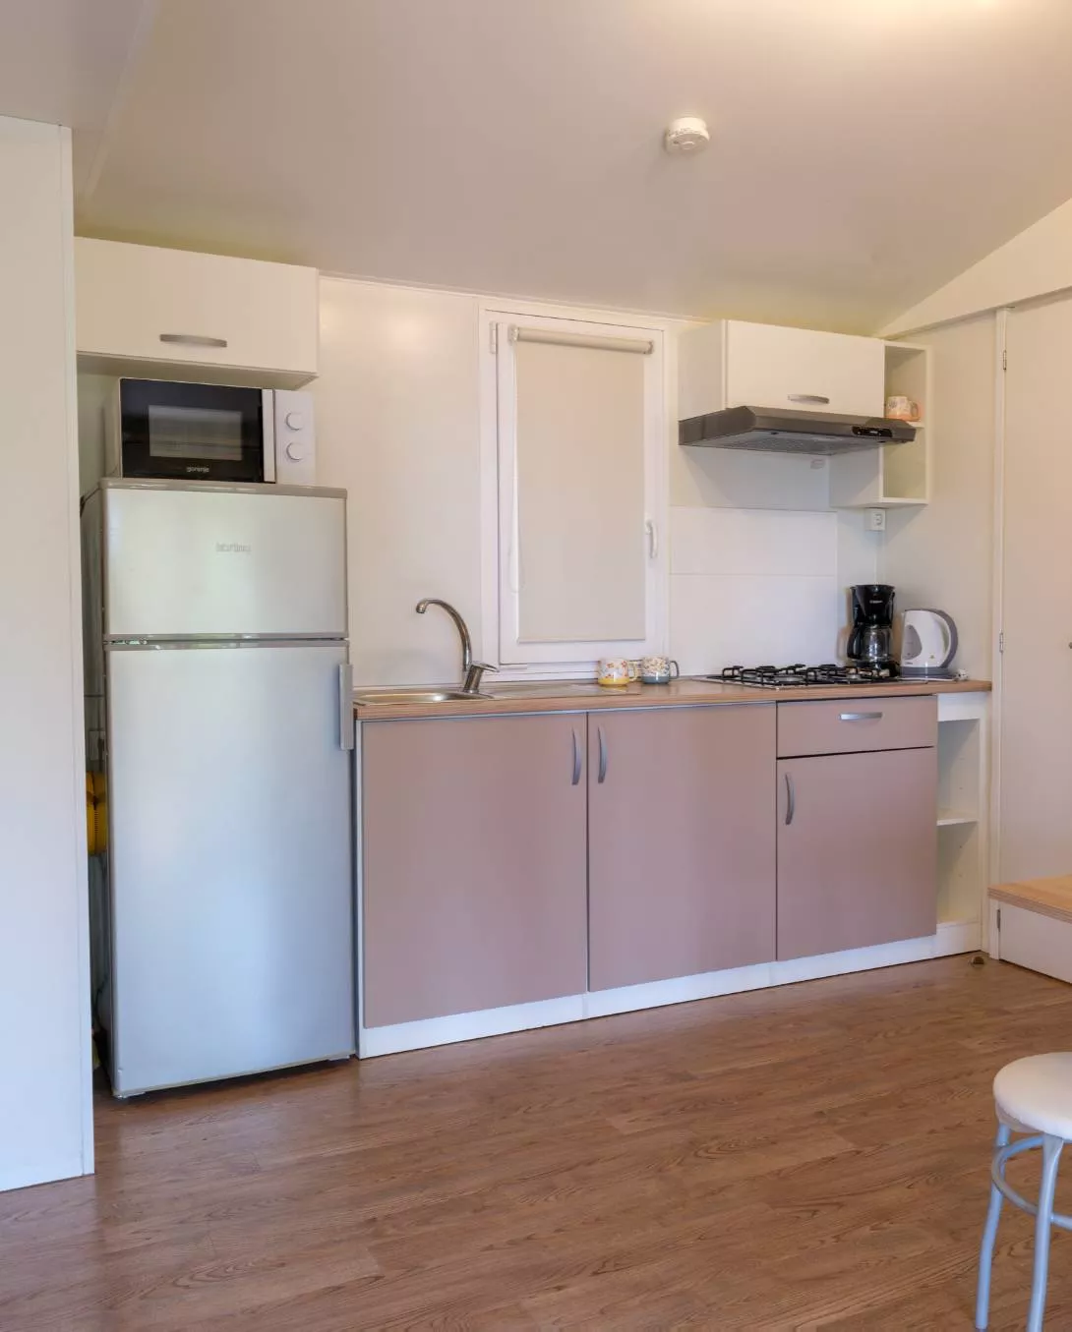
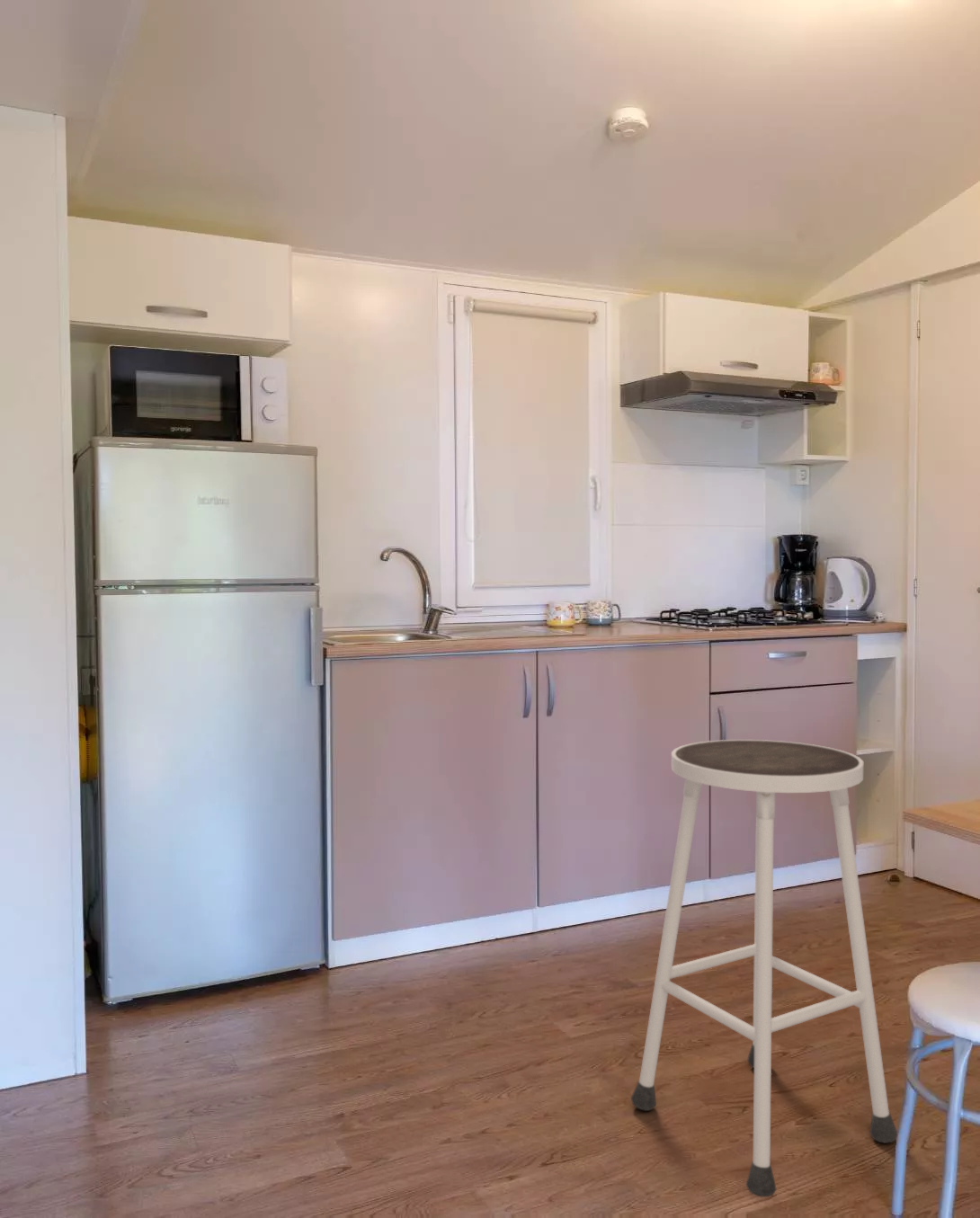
+ stool [630,739,898,1198]
